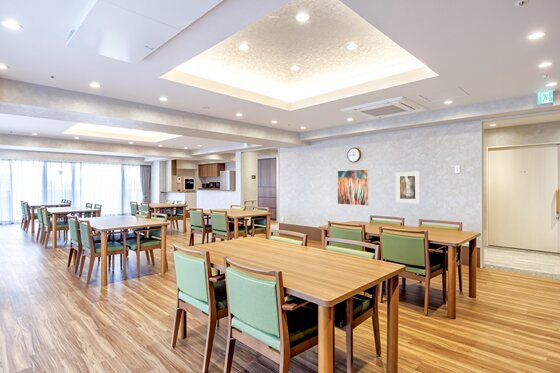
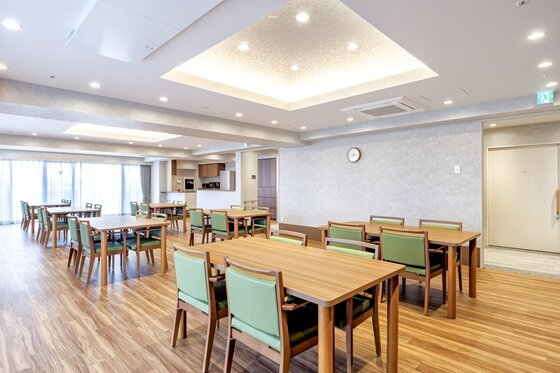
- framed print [395,171,421,204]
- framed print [336,168,370,207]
